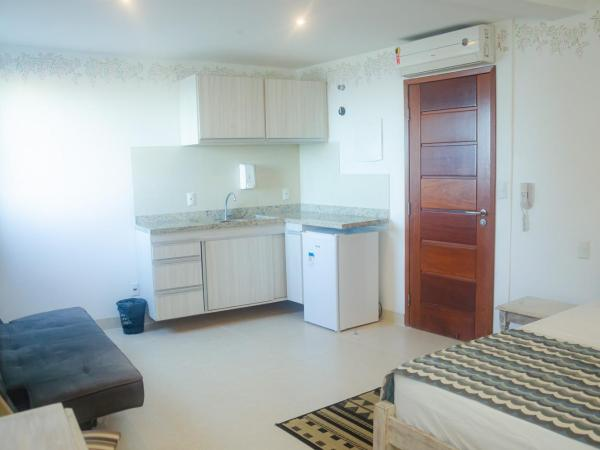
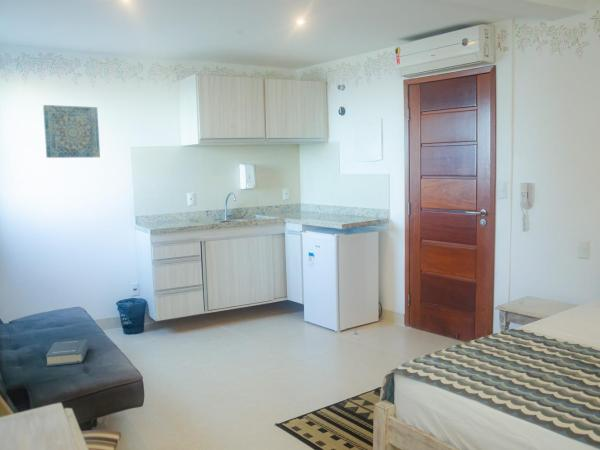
+ wall art [42,104,101,159]
+ hardback book [45,339,90,367]
